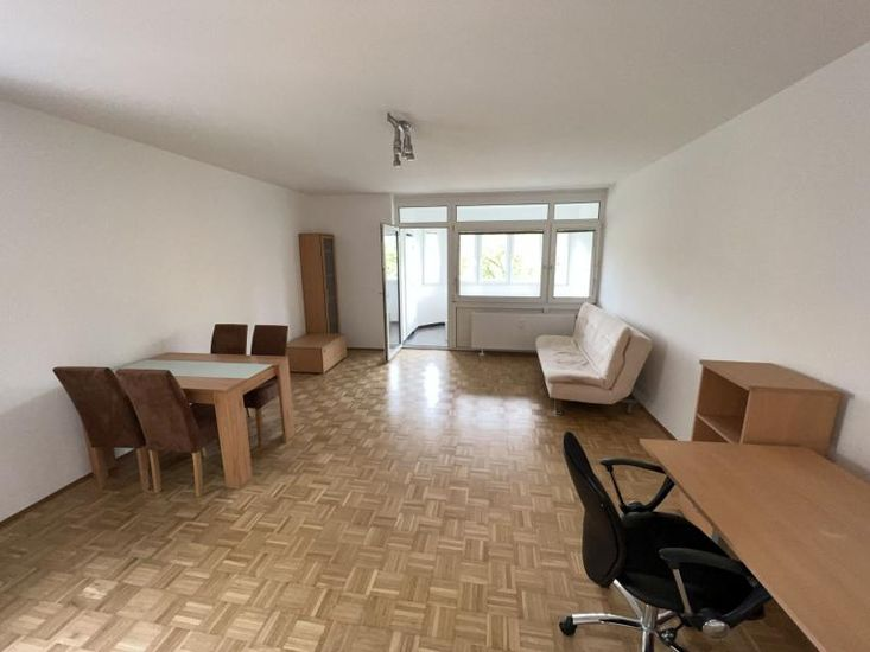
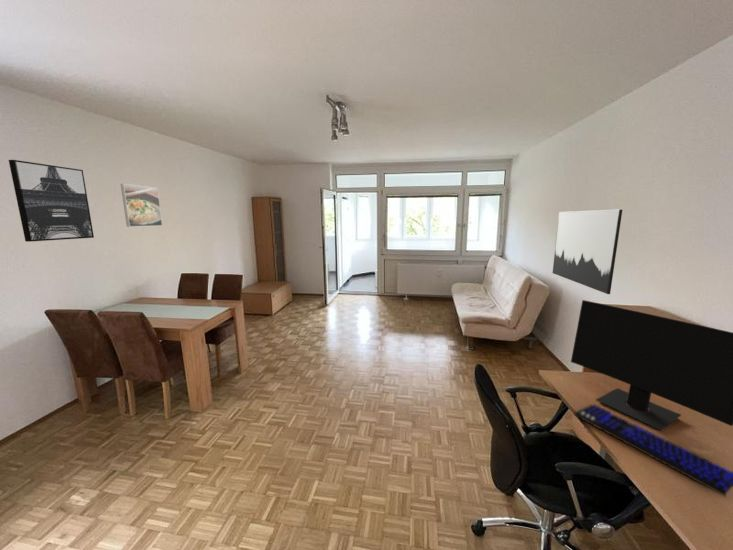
+ keyboard [573,403,733,498]
+ wall art [552,209,623,295]
+ wall art [8,159,95,243]
+ computer monitor [570,299,733,431]
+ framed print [120,183,163,228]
